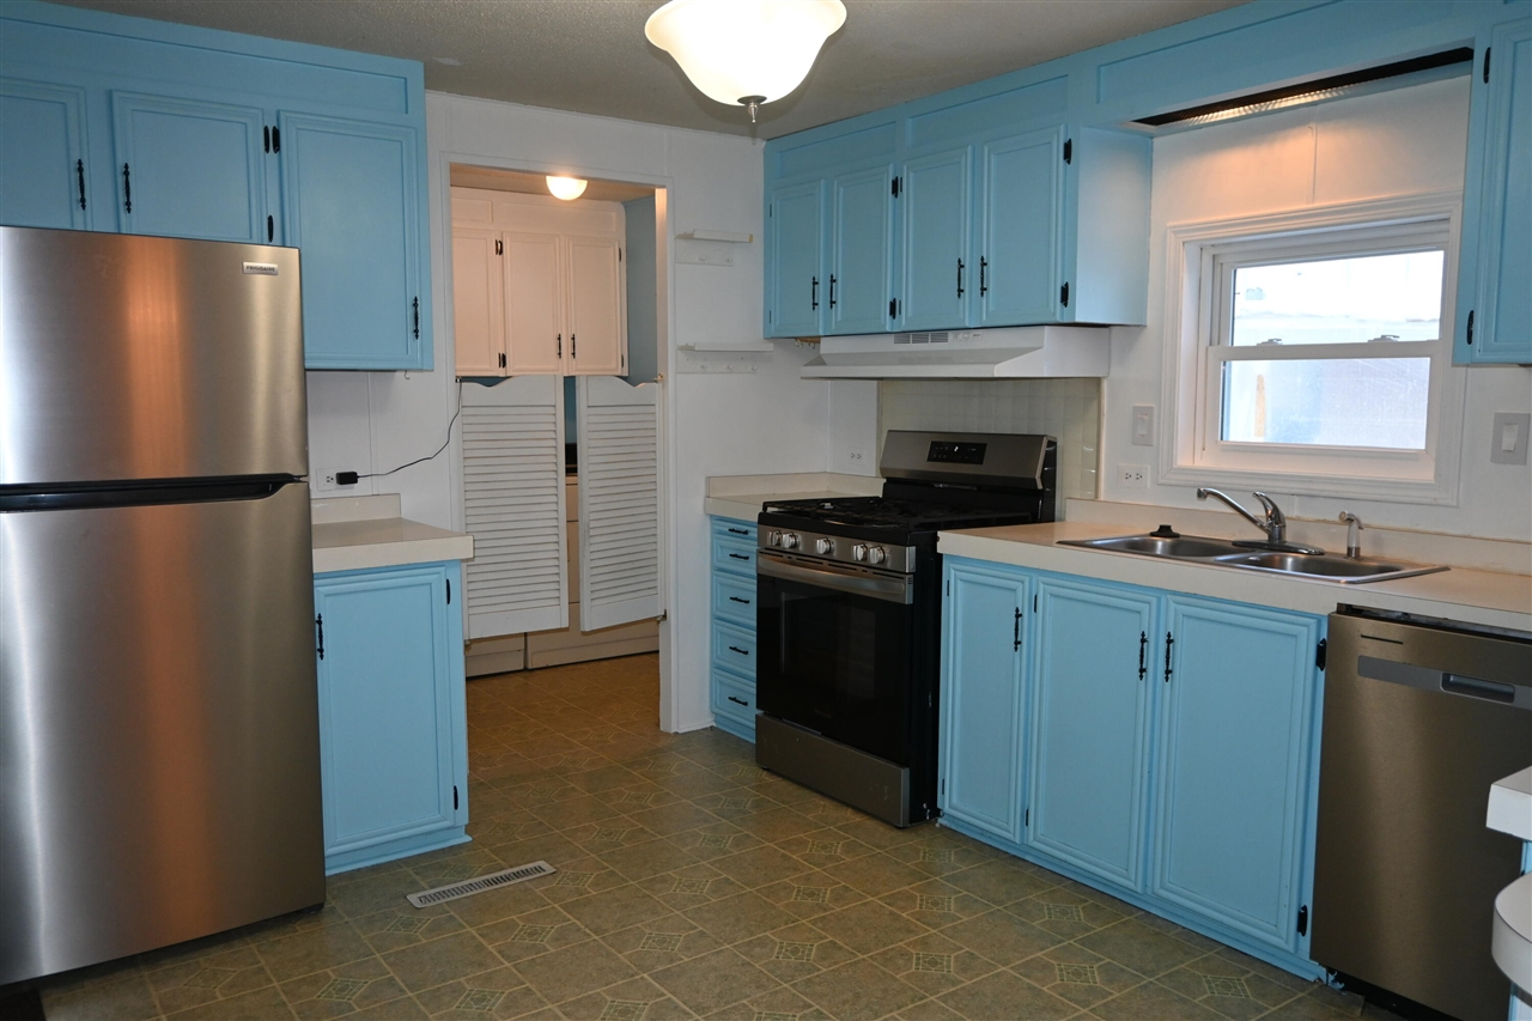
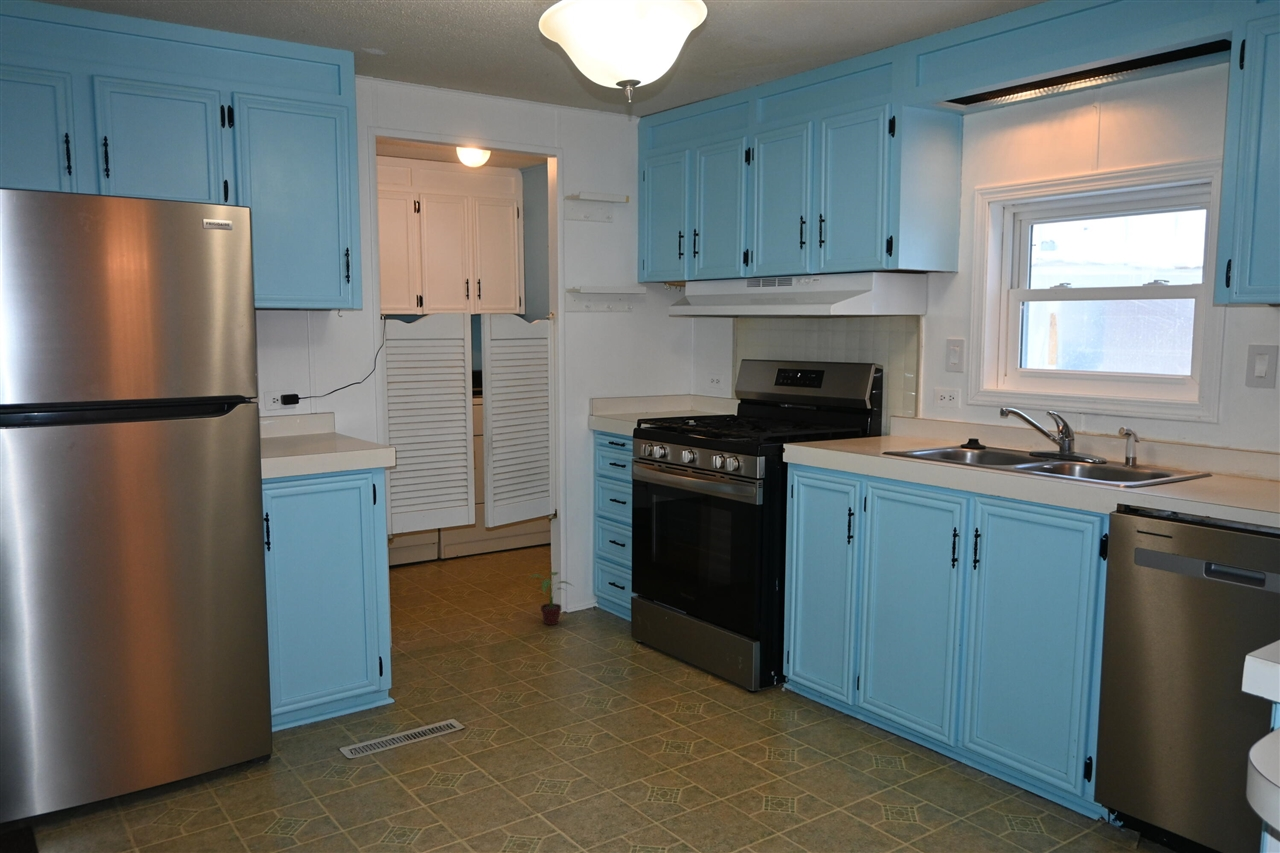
+ potted plant [525,571,574,626]
